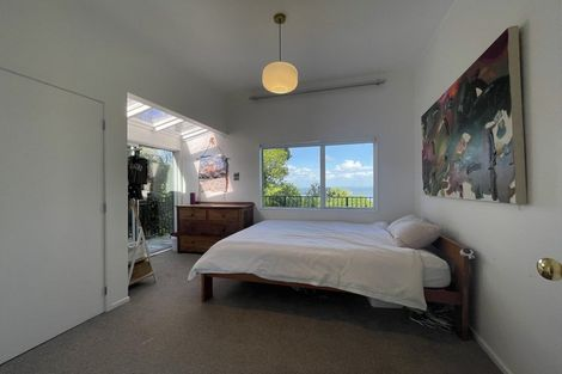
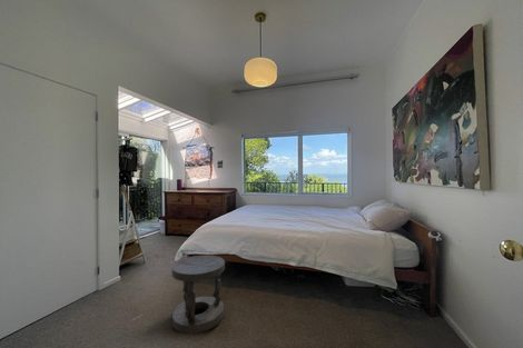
+ stool [171,255,226,335]
